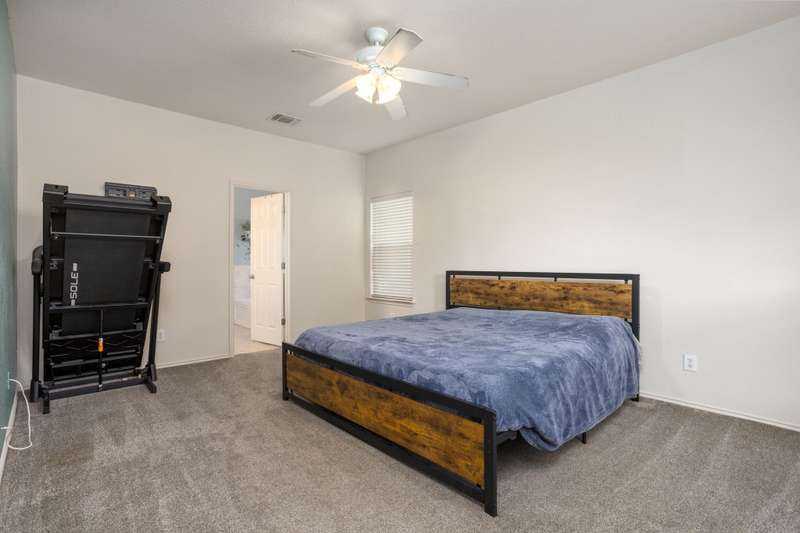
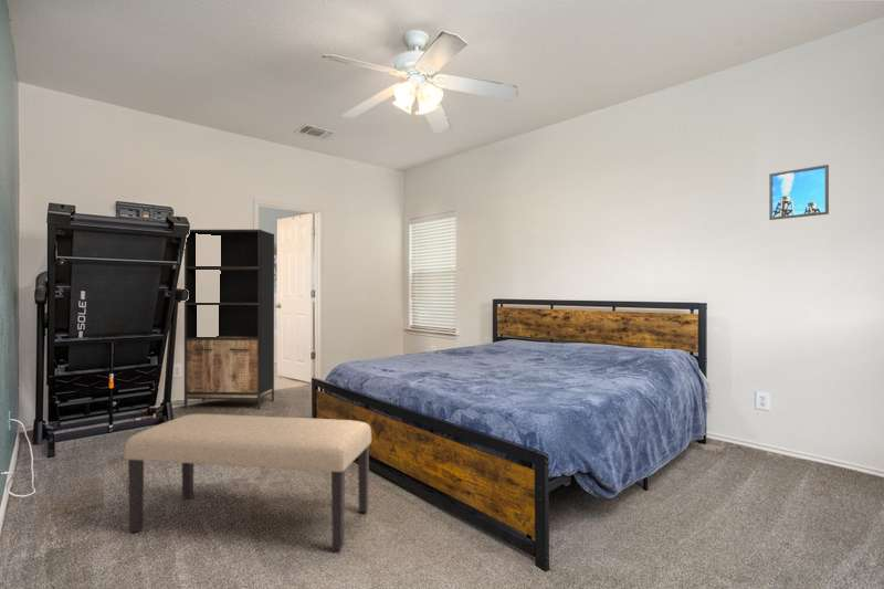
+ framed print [768,164,830,221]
+ bookshelf [183,229,275,410]
+ bench [123,413,372,550]
